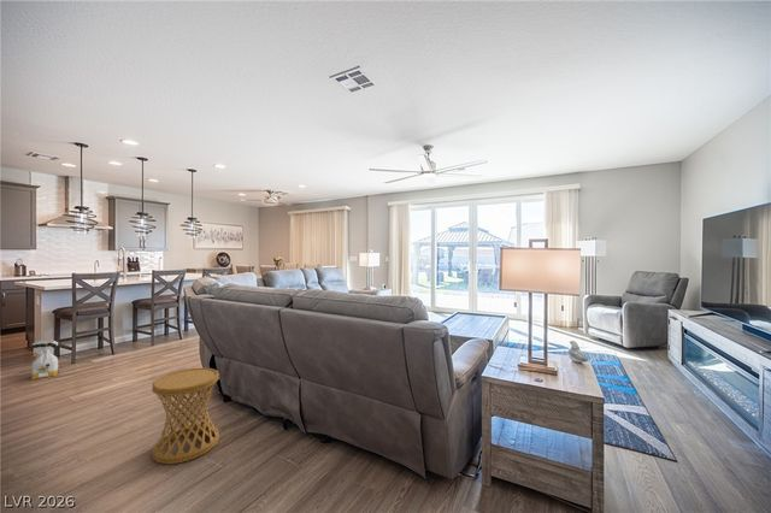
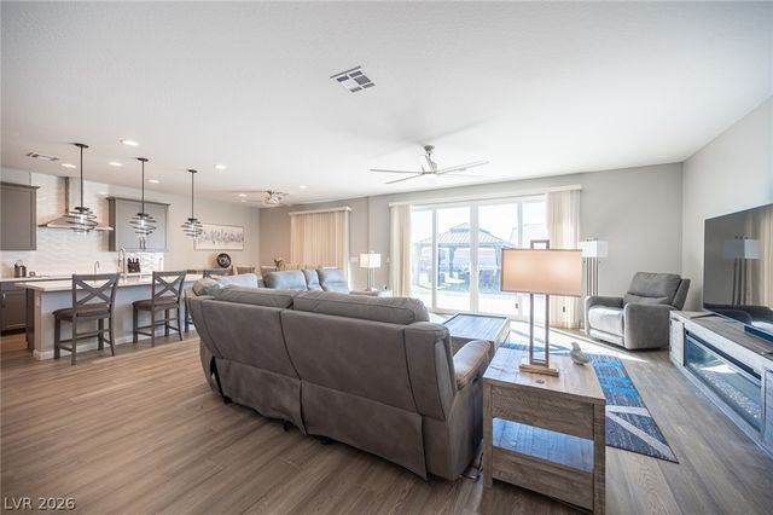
- bag [30,340,60,381]
- side table [151,366,220,465]
